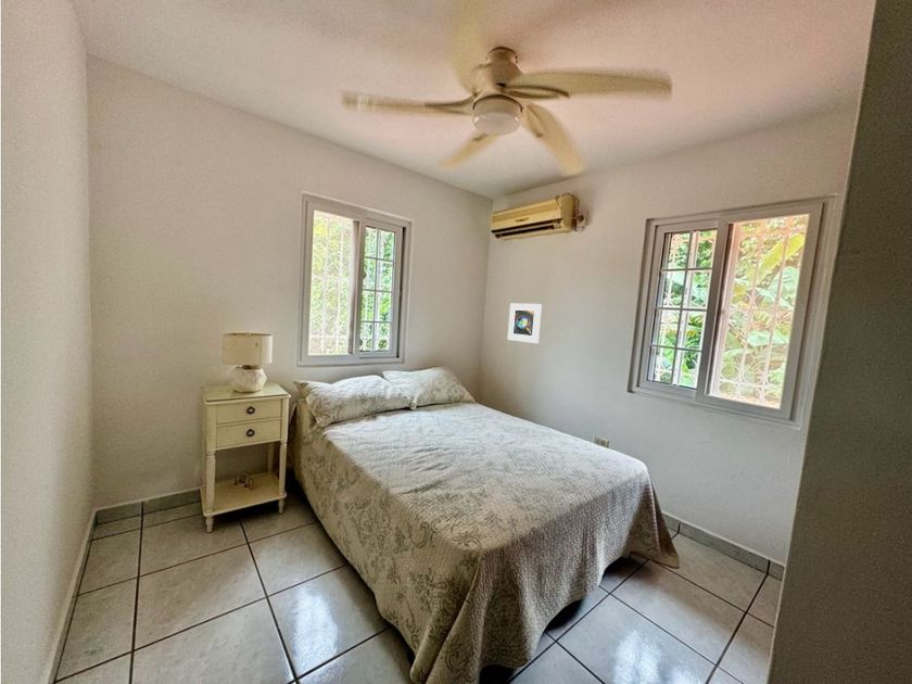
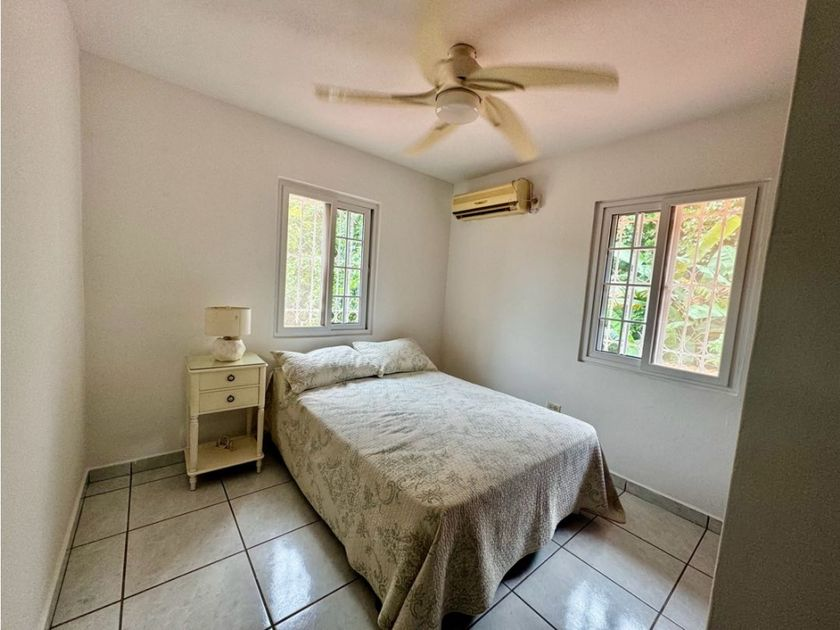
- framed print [507,303,543,344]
